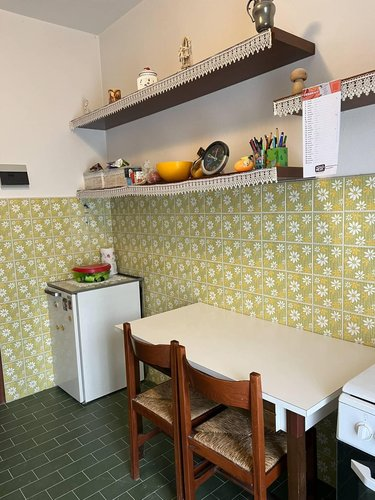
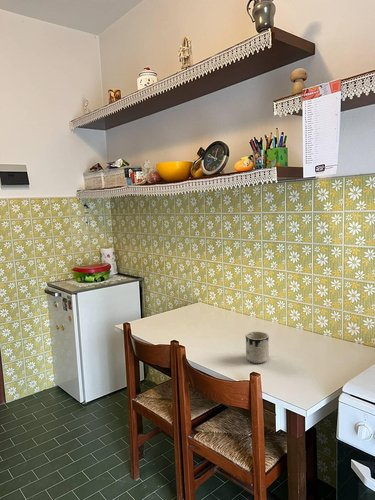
+ mug [245,331,270,364]
